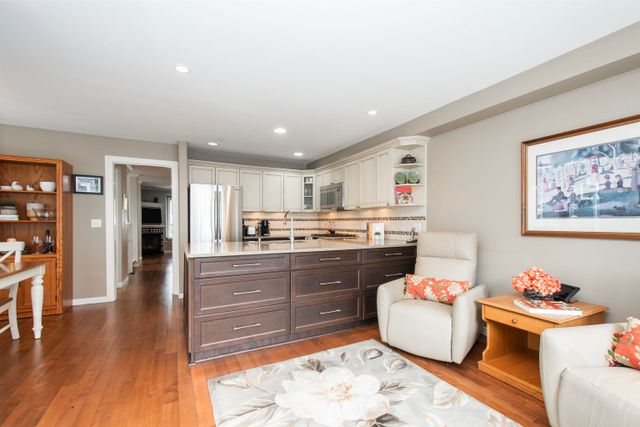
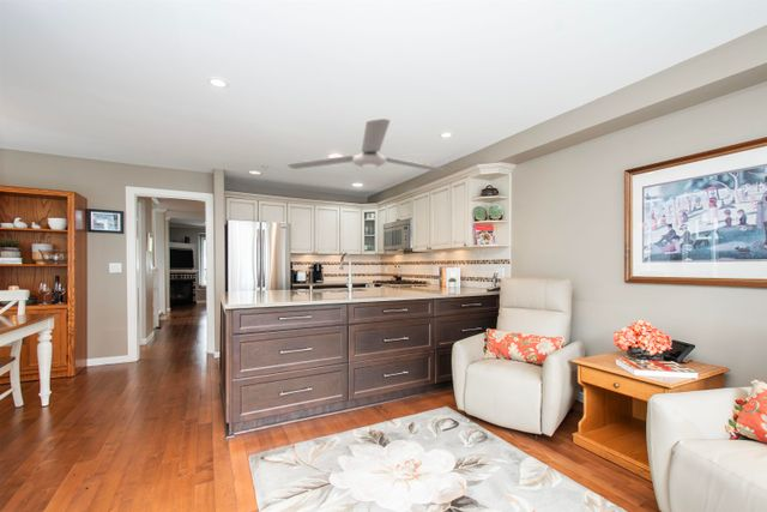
+ ceiling fan [285,118,445,171]
